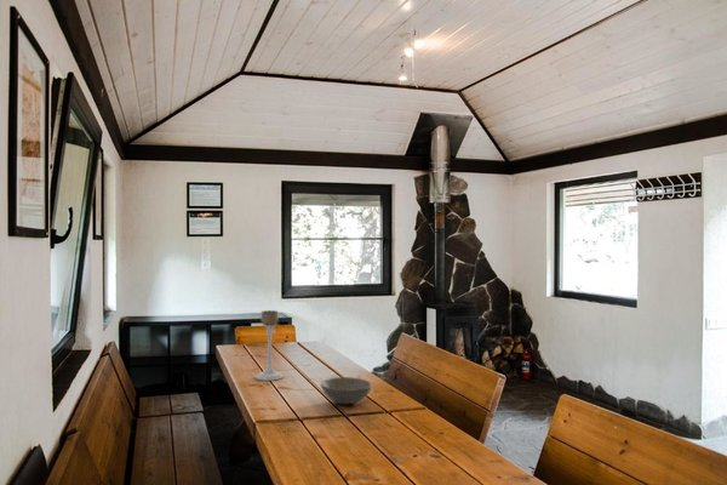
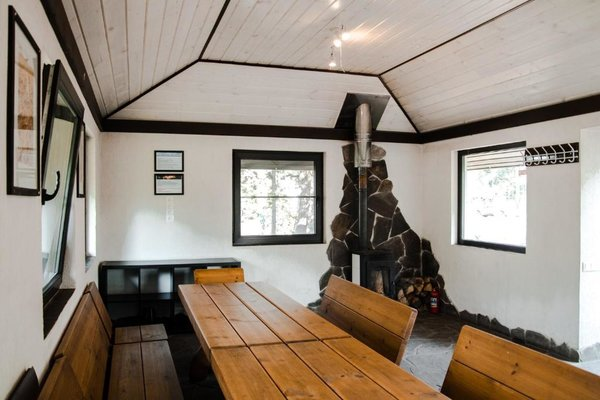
- soup bowl [319,376,373,405]
- candle holder [254,309,285,382]
